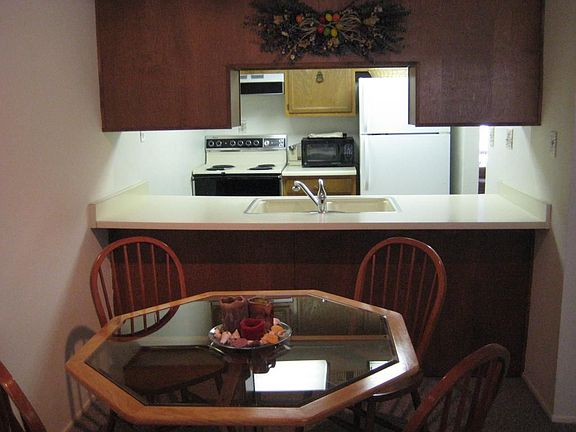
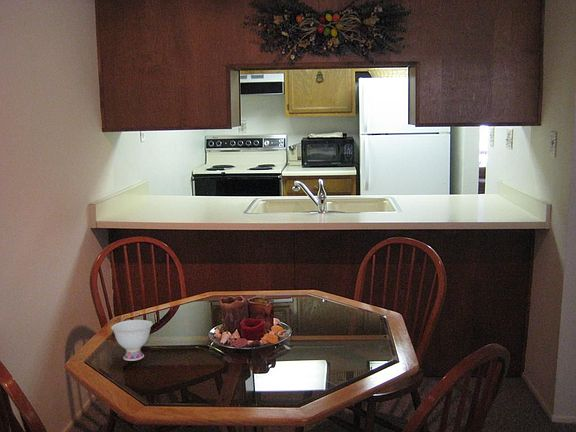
+ teacup [110,319,154,362]
